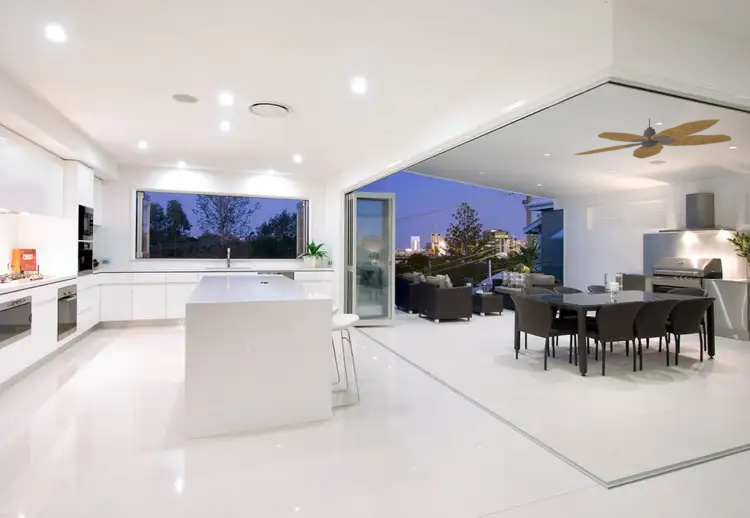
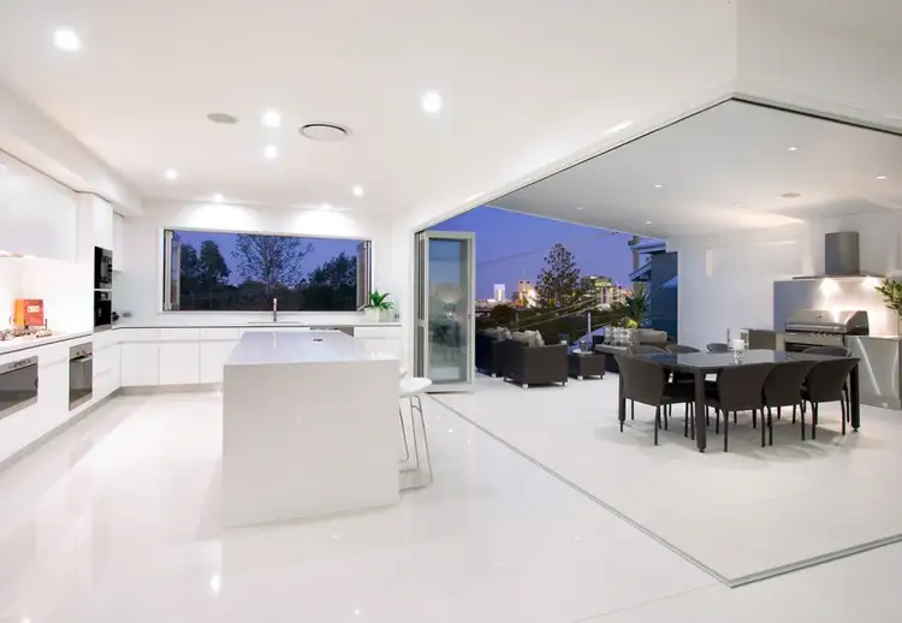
- ceiling fan [572,118,732,160]
